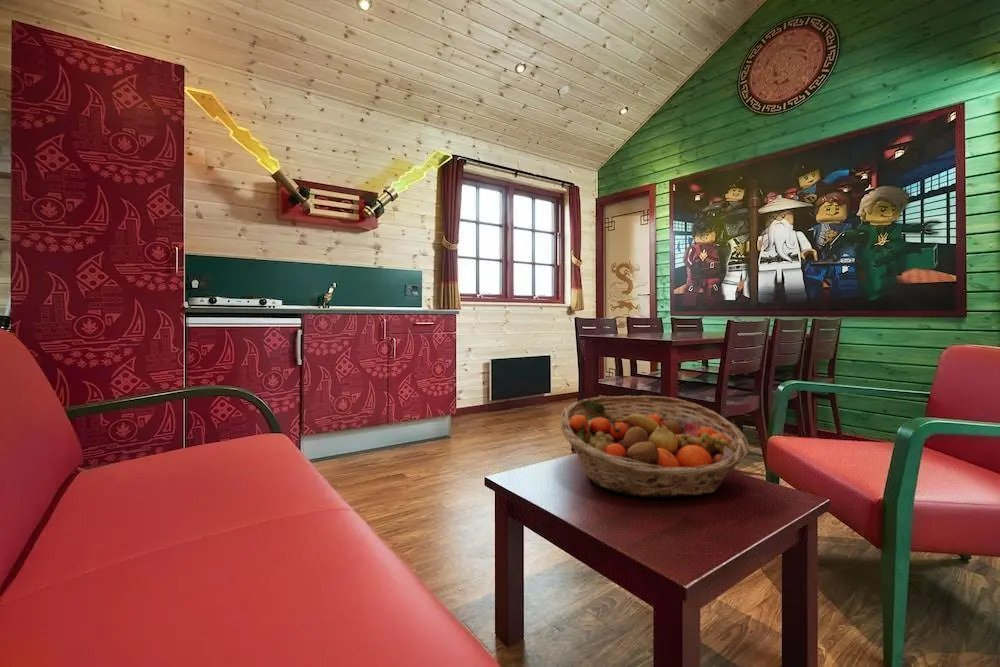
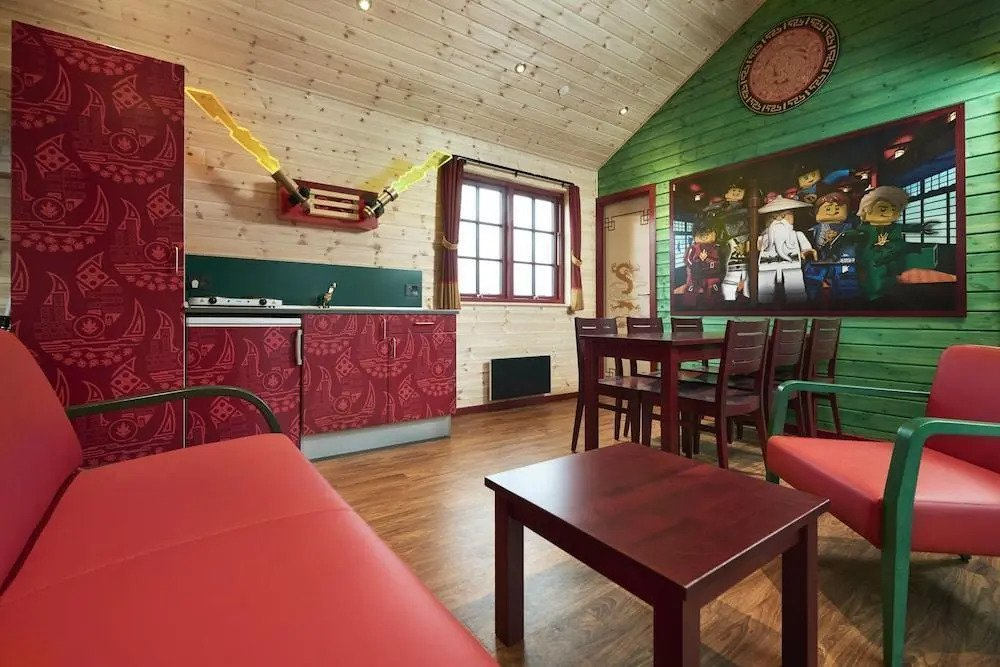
- fruit basket [560,395,750,498]
